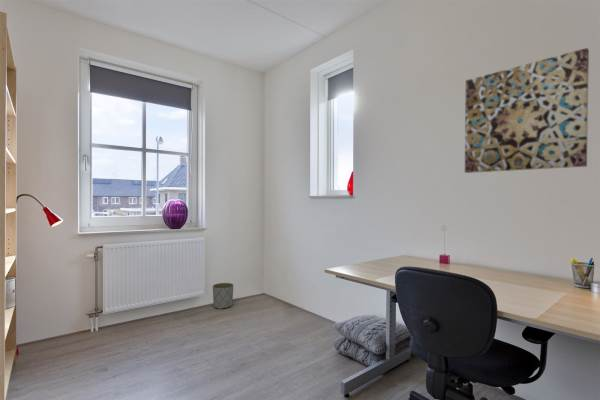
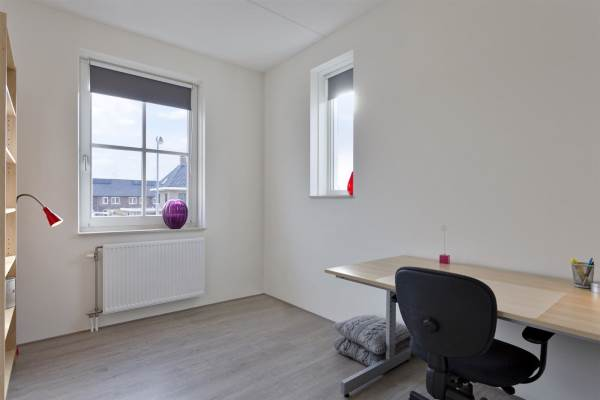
- planter [212,282,234,310]
- wall art [464,47,590,174]
